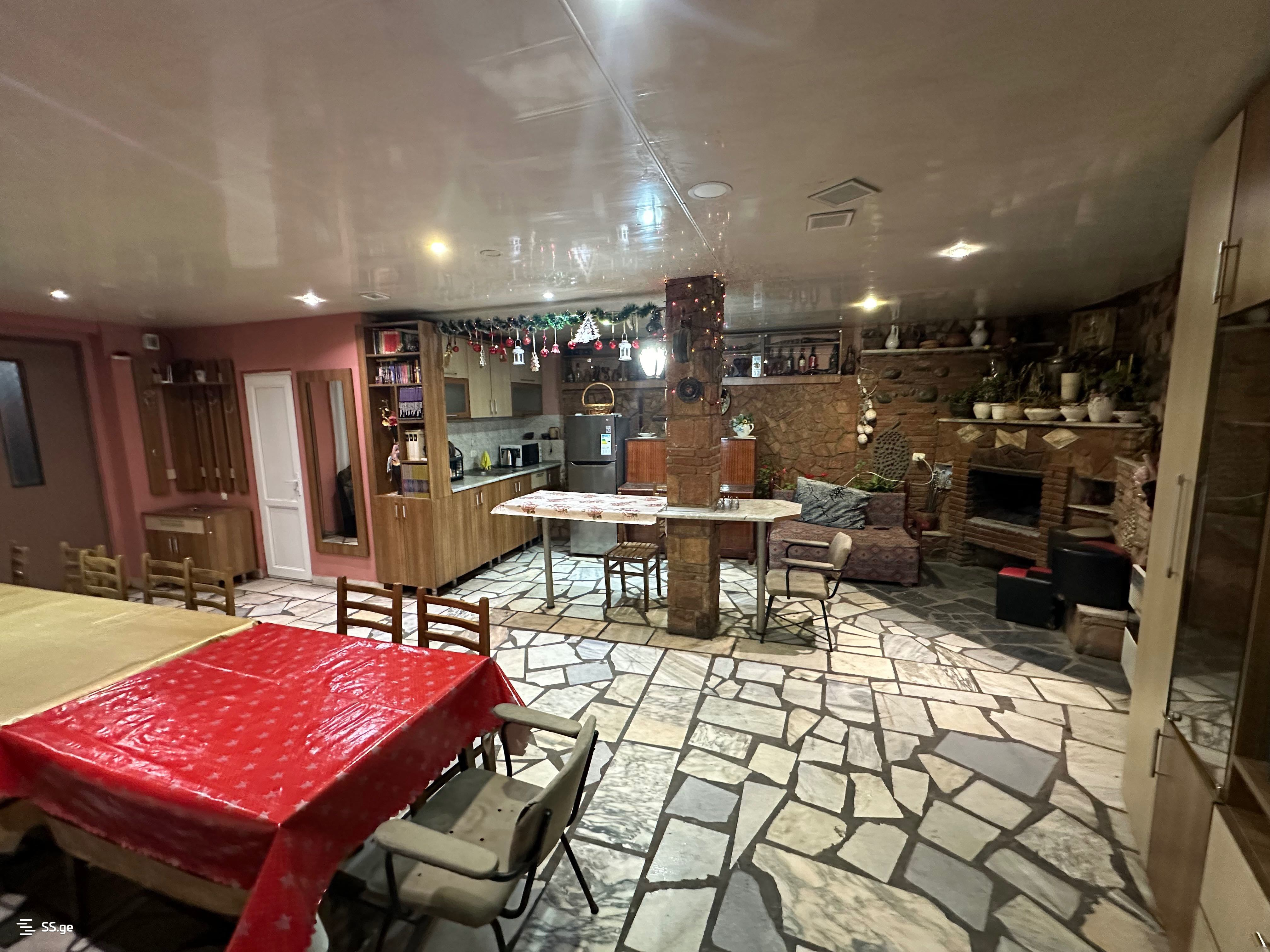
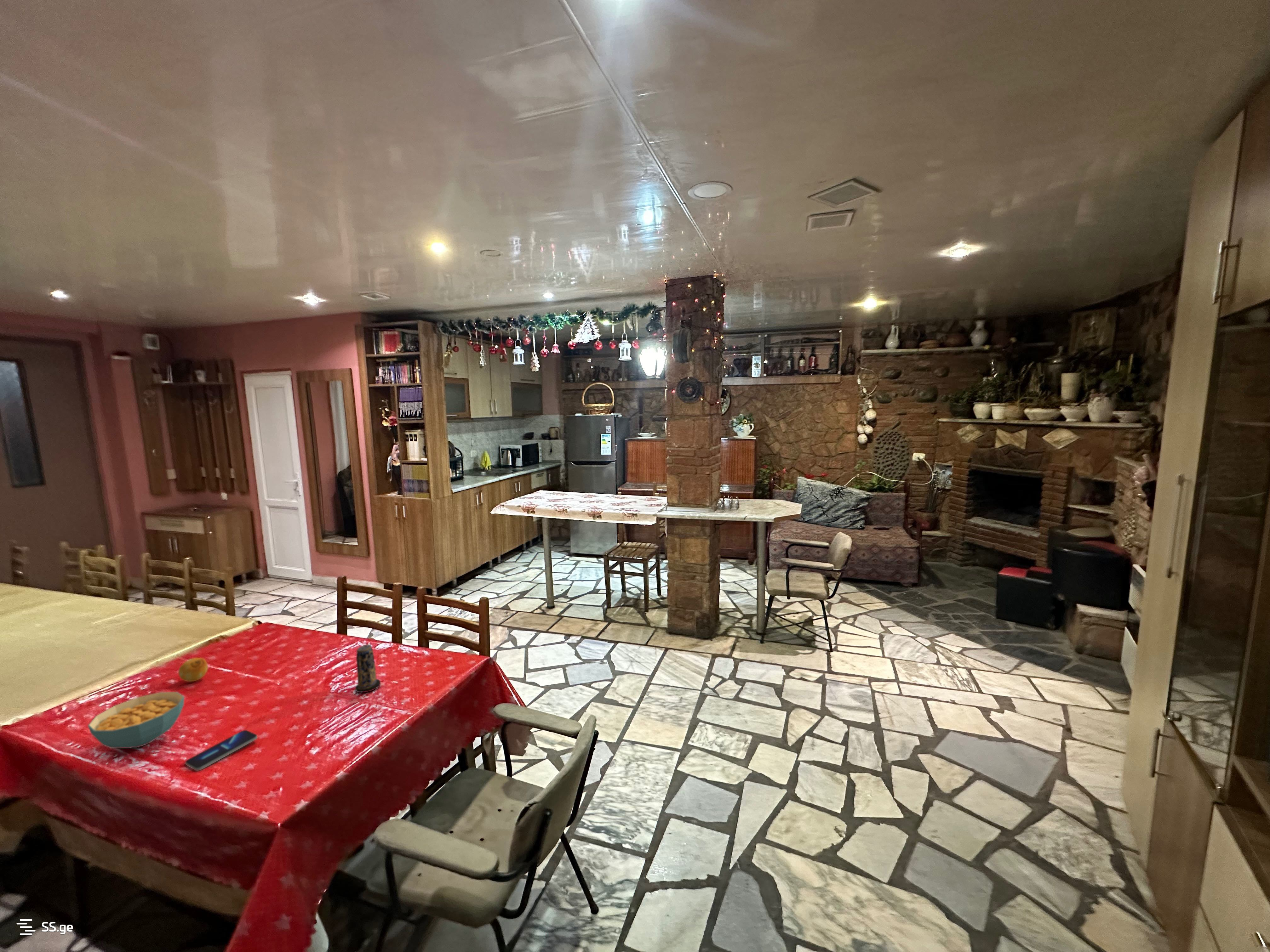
+ candle [355,644,381,693]
+ cereal bowl [88,692,185,749]
+ fruit [178,657,208,682]
+ smartphone [185,730,258,771]
